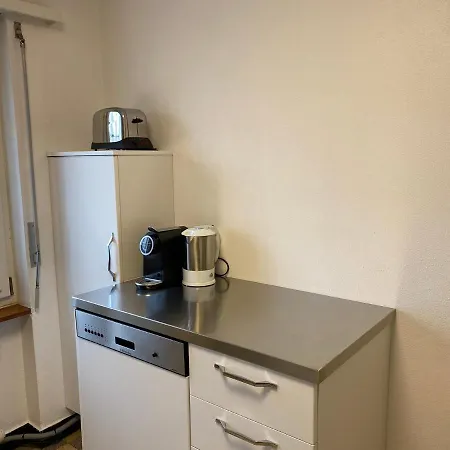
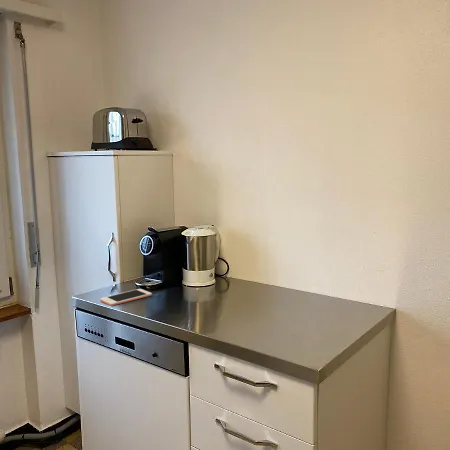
+ cell phone [99,288,153,307]
